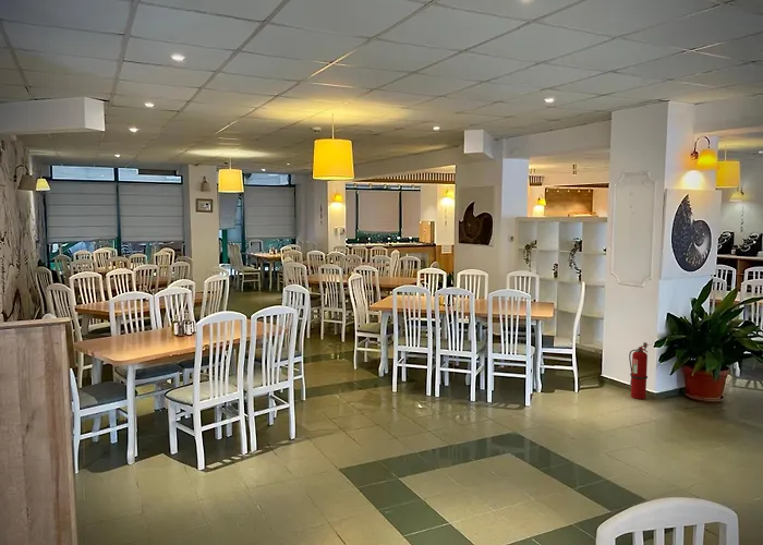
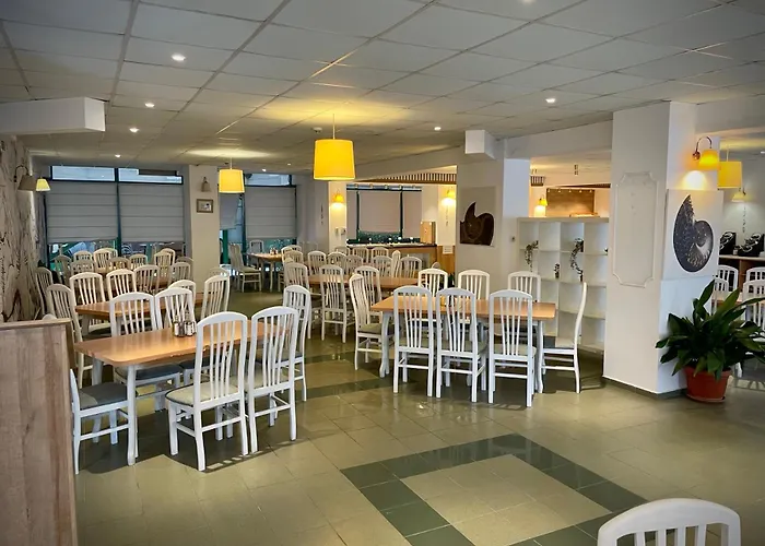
- fire extinguisher [628,341,651,400]
